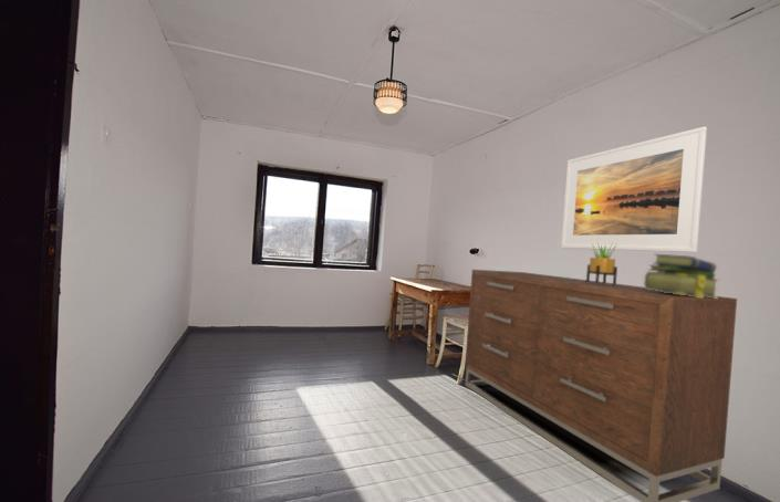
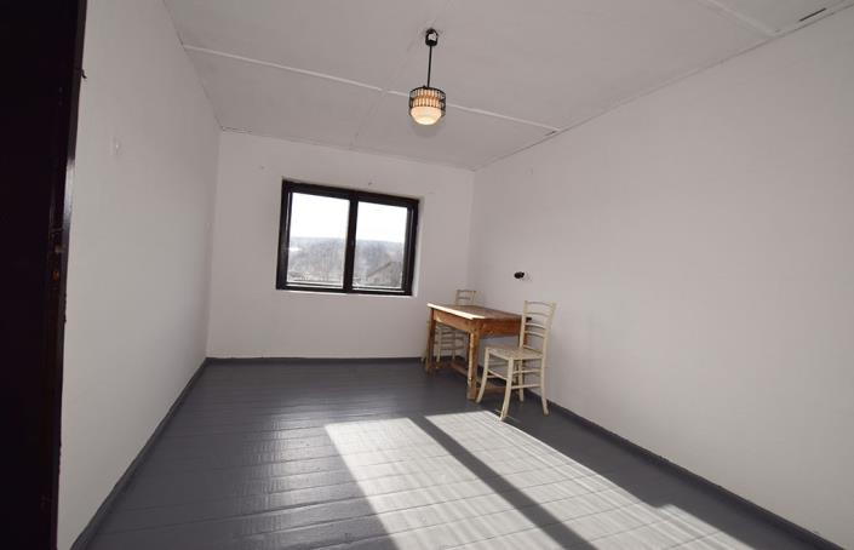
- stack of books [643,253,720,299]
- potted plant [585,242,618,286]
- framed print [560,126,708,253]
- dresser [464,269,738,502]
